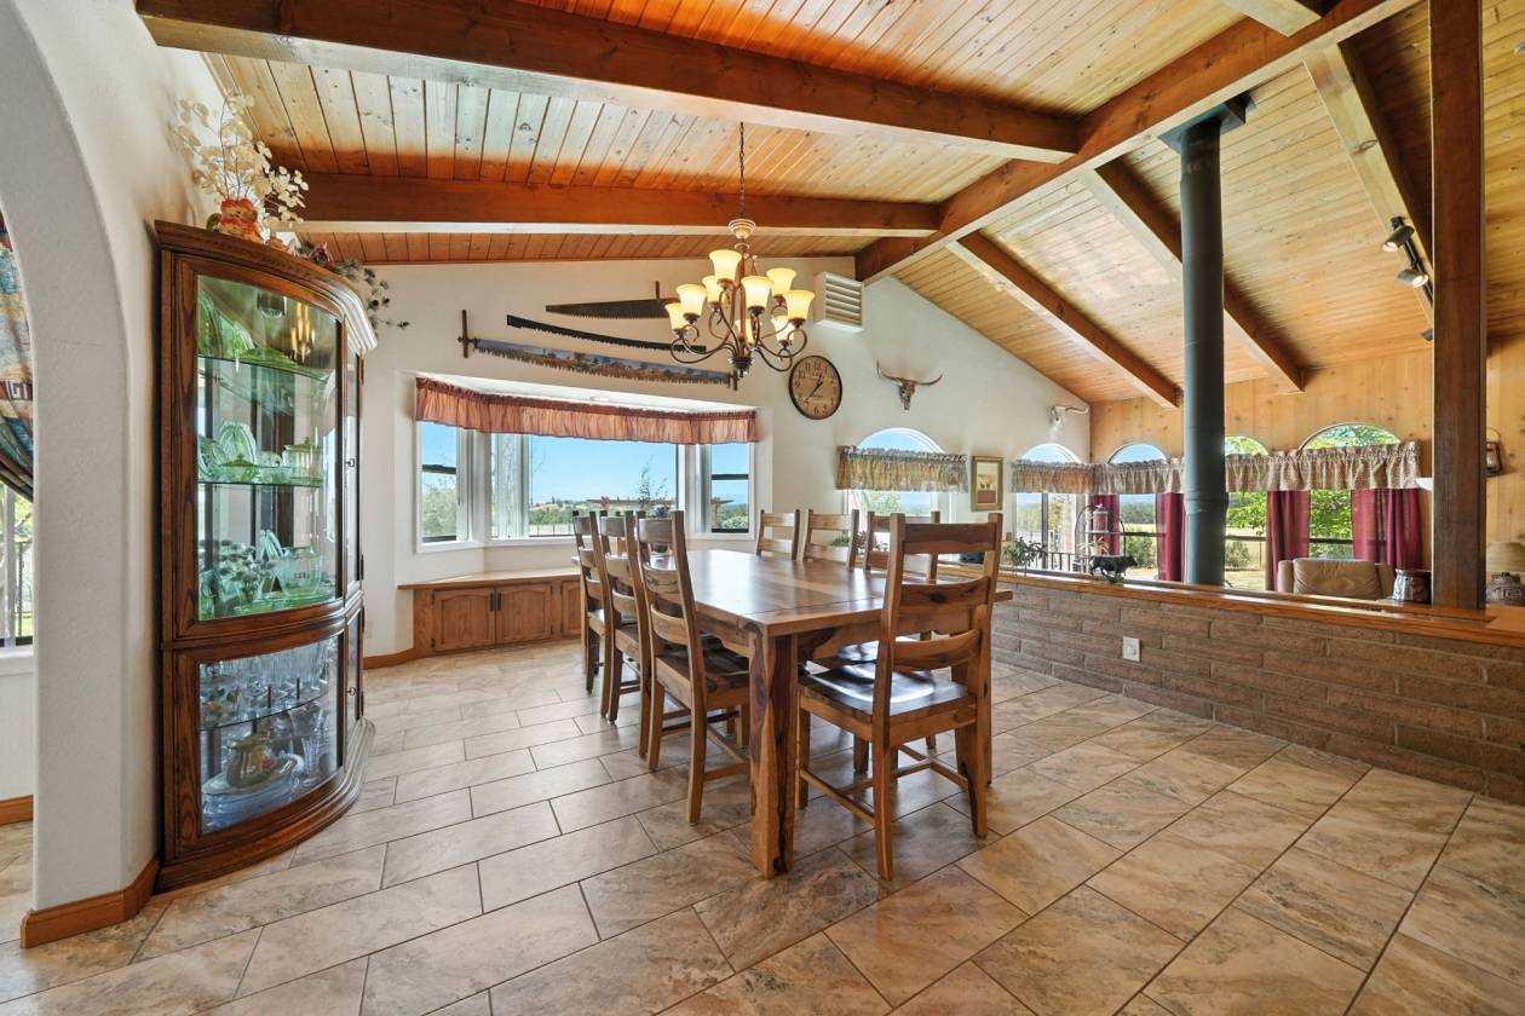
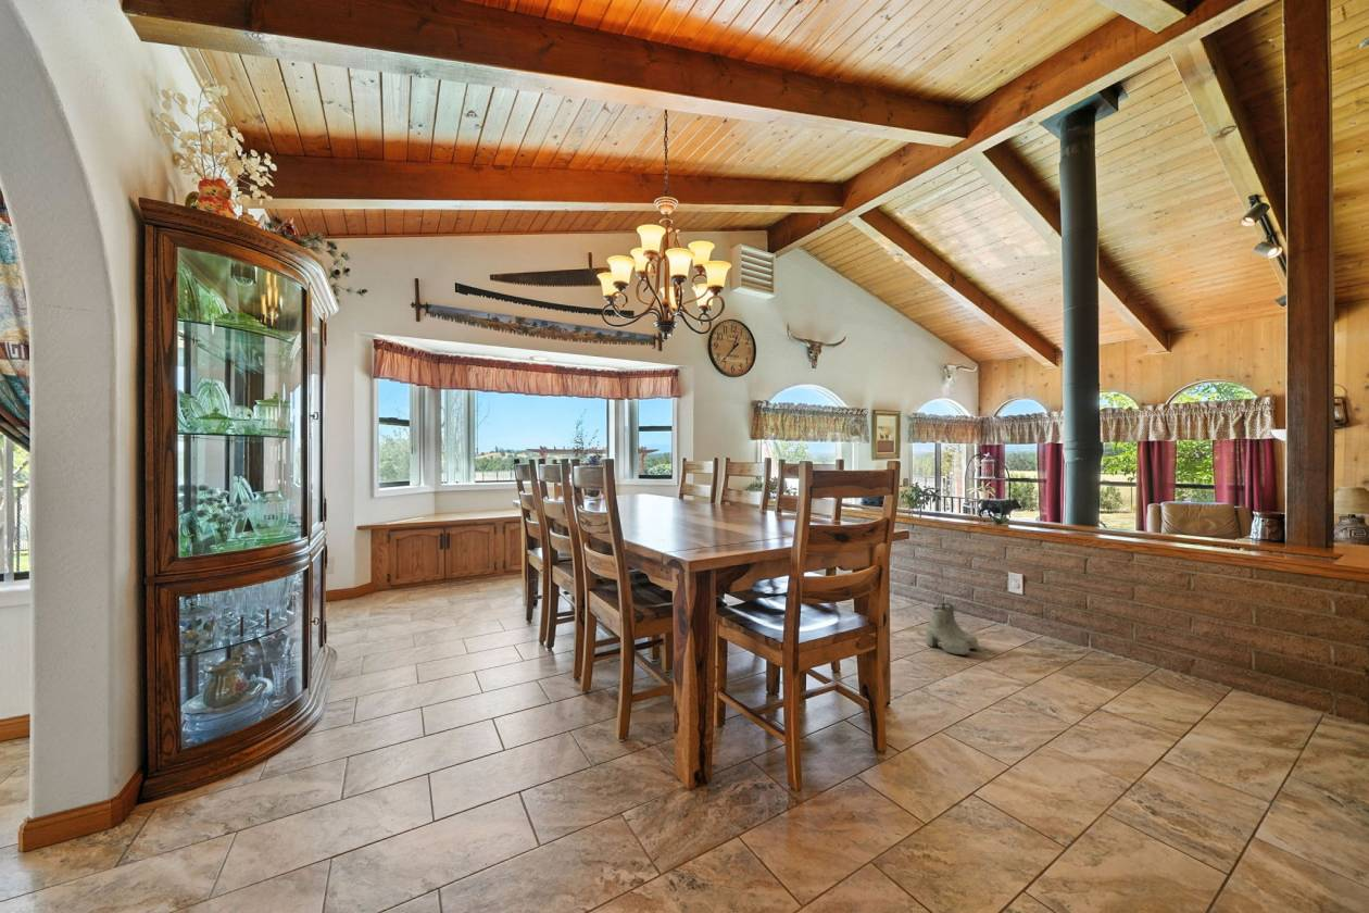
+ boots [925,602,979,656]
